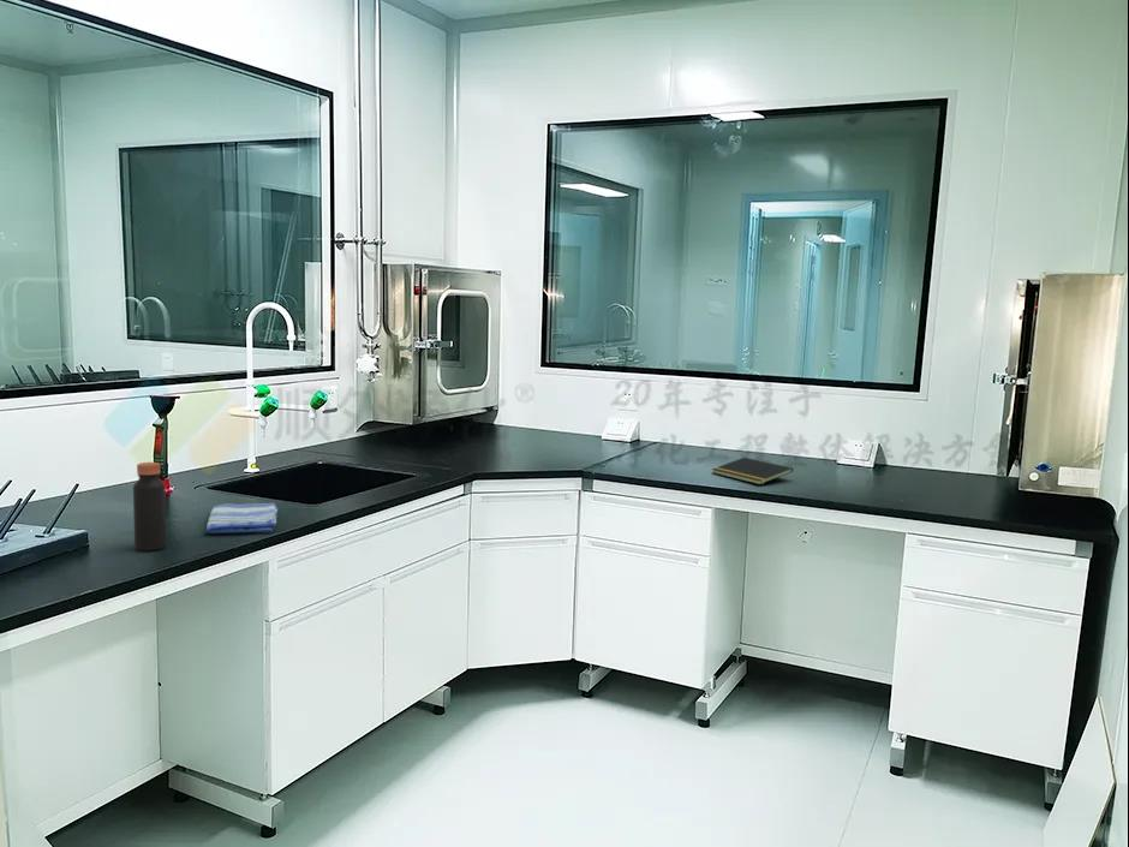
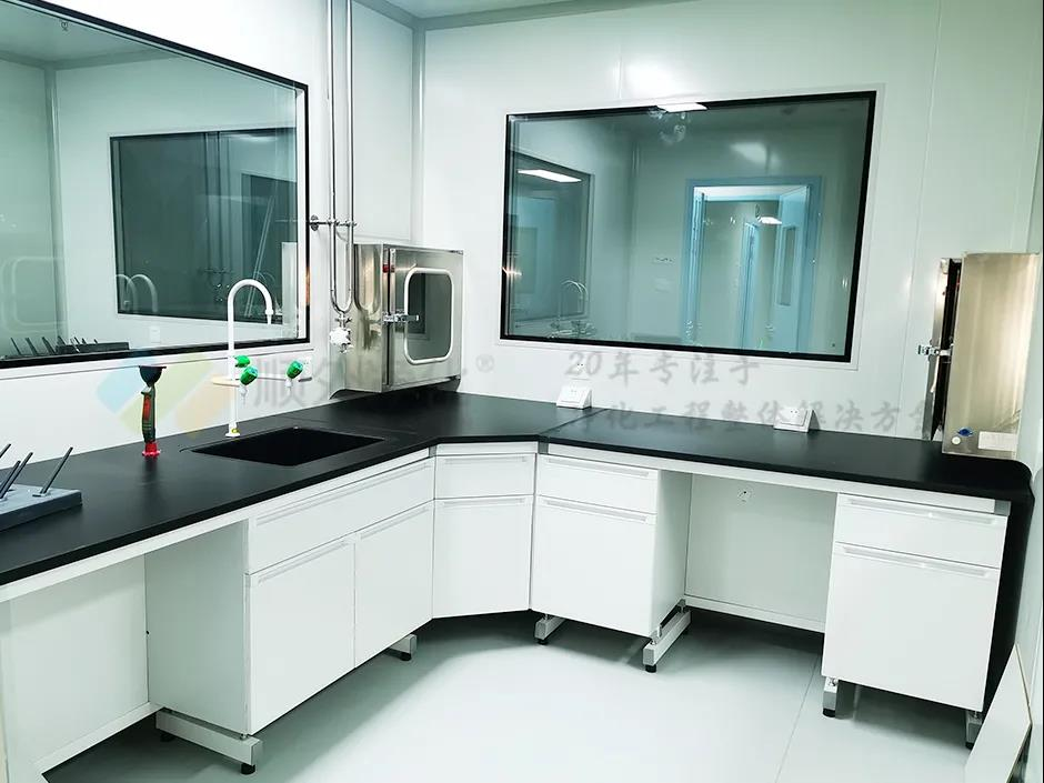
- dish towel [204,502,279,535]
- bottle [132,461,168,551]
- notepad [711,457,794,485]
